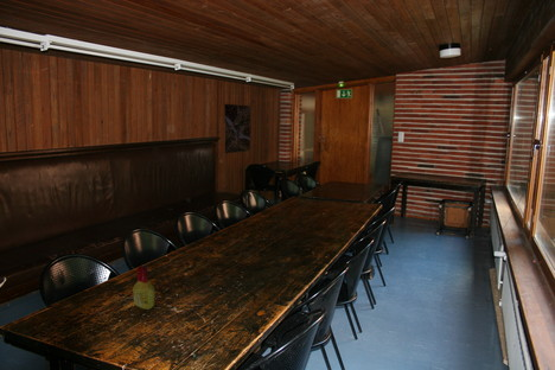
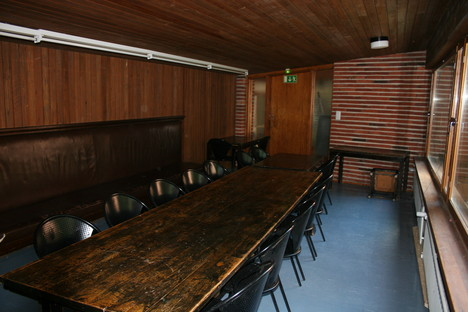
- map [223,103,251,154]
- bottle [132,264,157,311]
